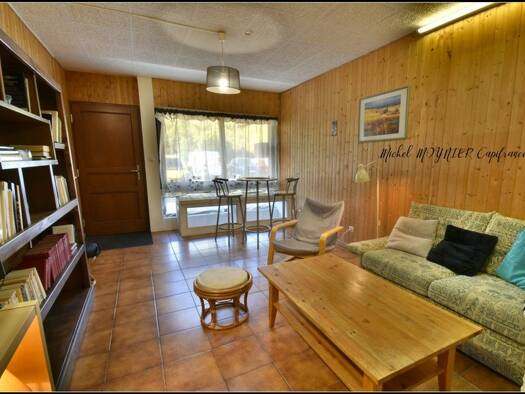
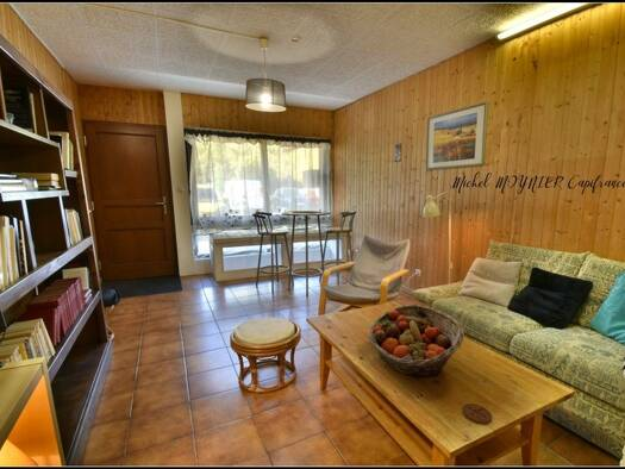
+ coaster [462,402,493,425]
+ fruit basket [368,304,465,379]
